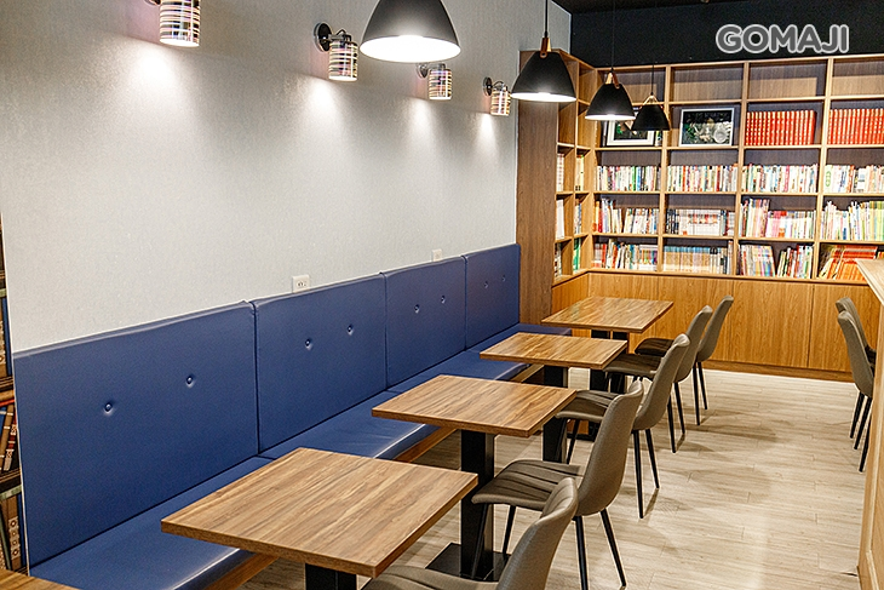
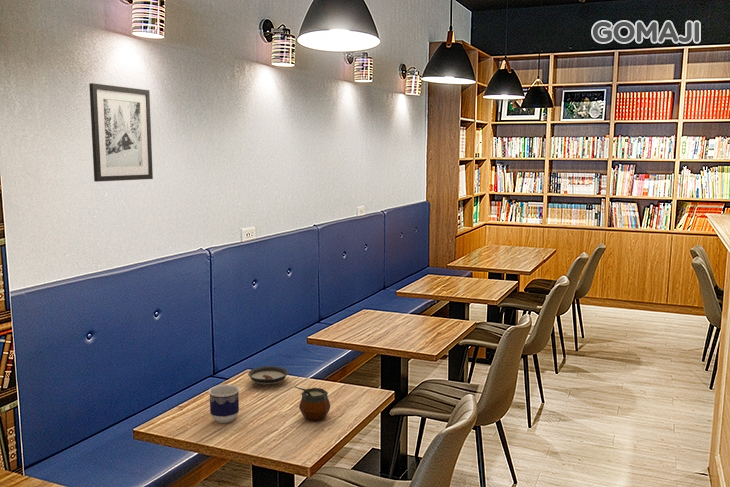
+ gourd [294,386,331,423]
+ saucer [247,365,289,386]
+ wall art [88,82,154,183]
+ cup [208,384,240,424]
